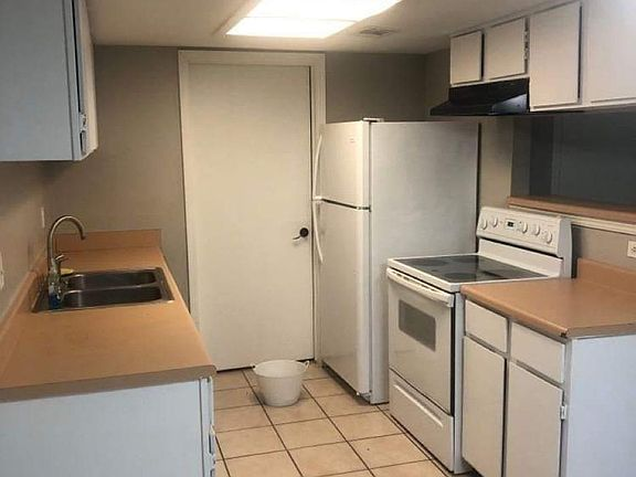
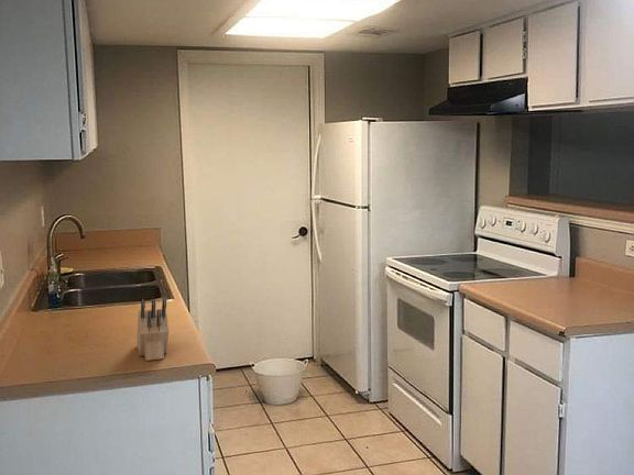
+ knife block [136,298,170,362]
